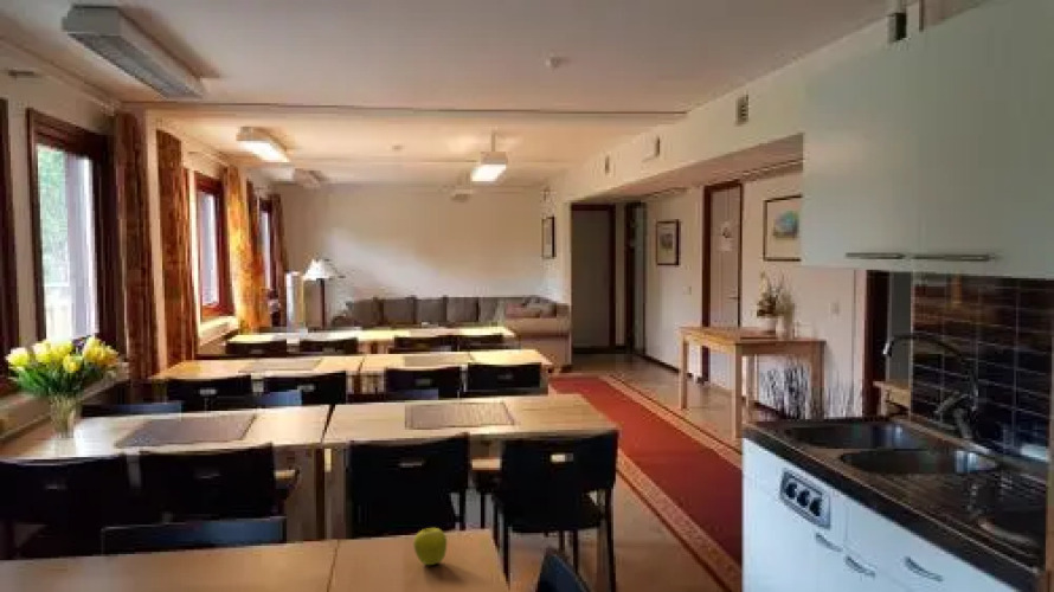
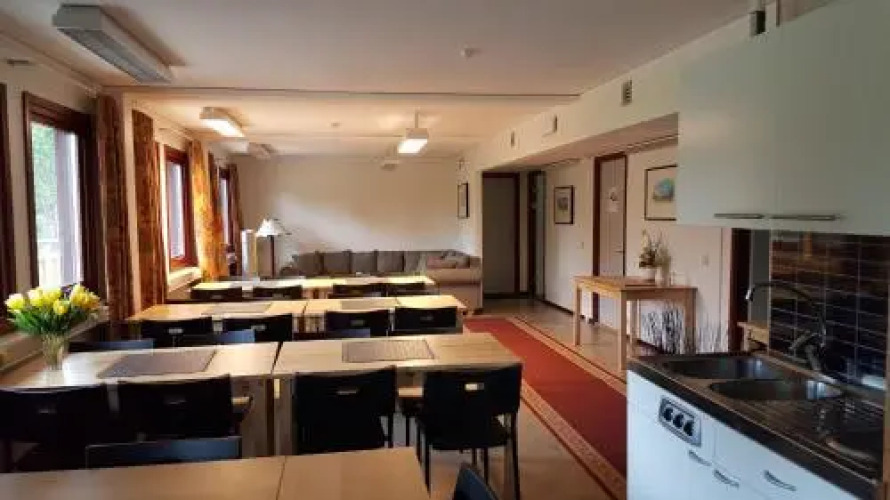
- fruit [412,527,448,566]
